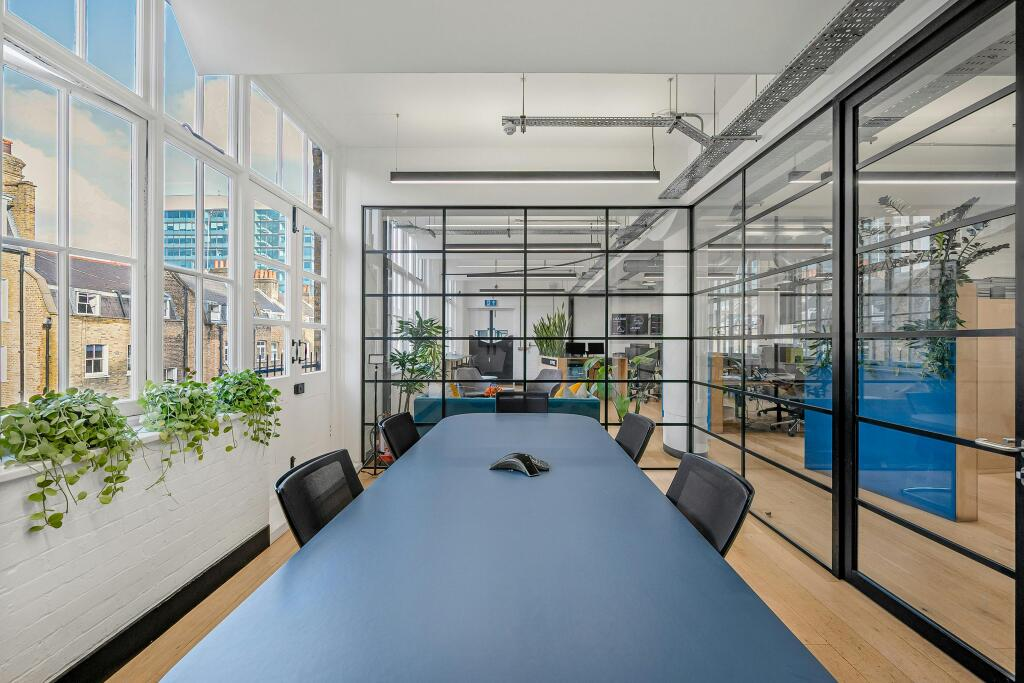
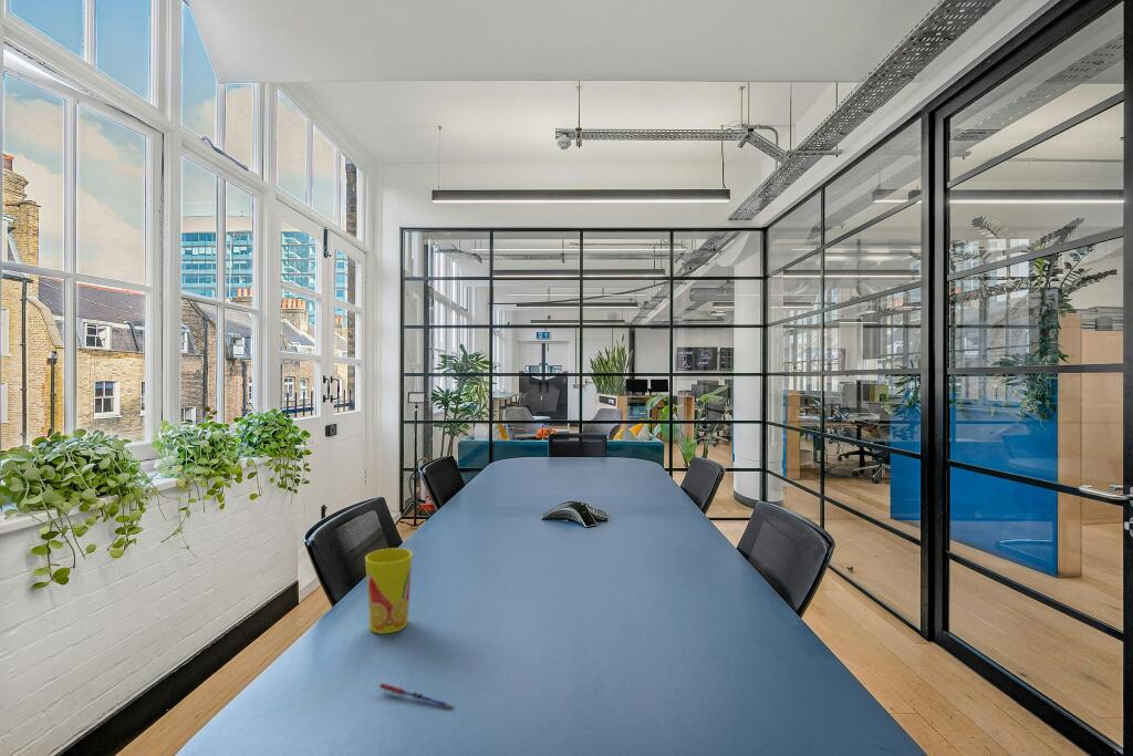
+ cup [364,547,414,635]
+ pen [378,682,454,711]
